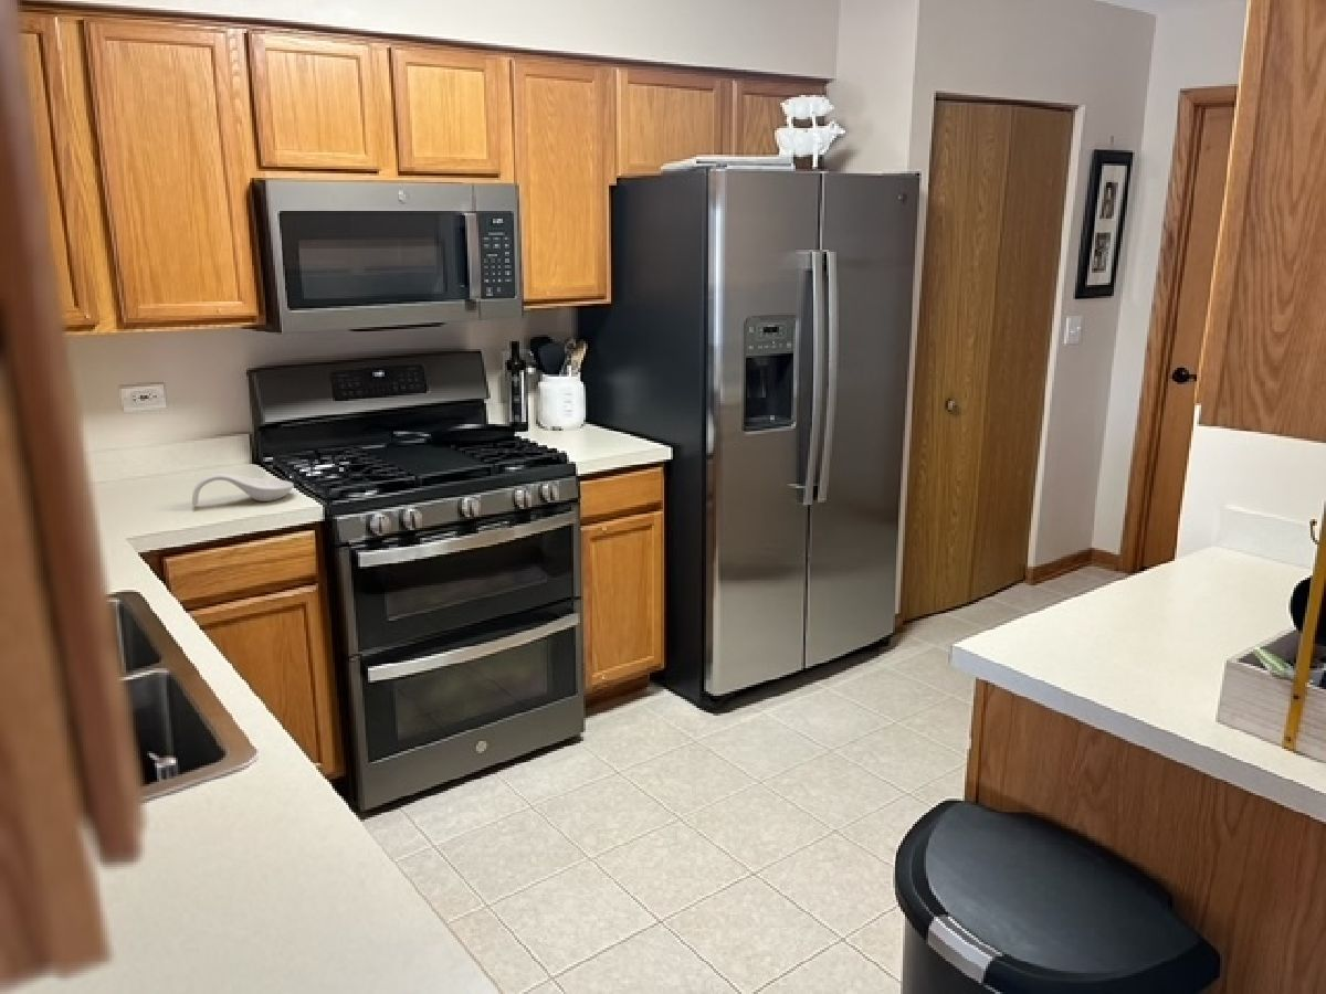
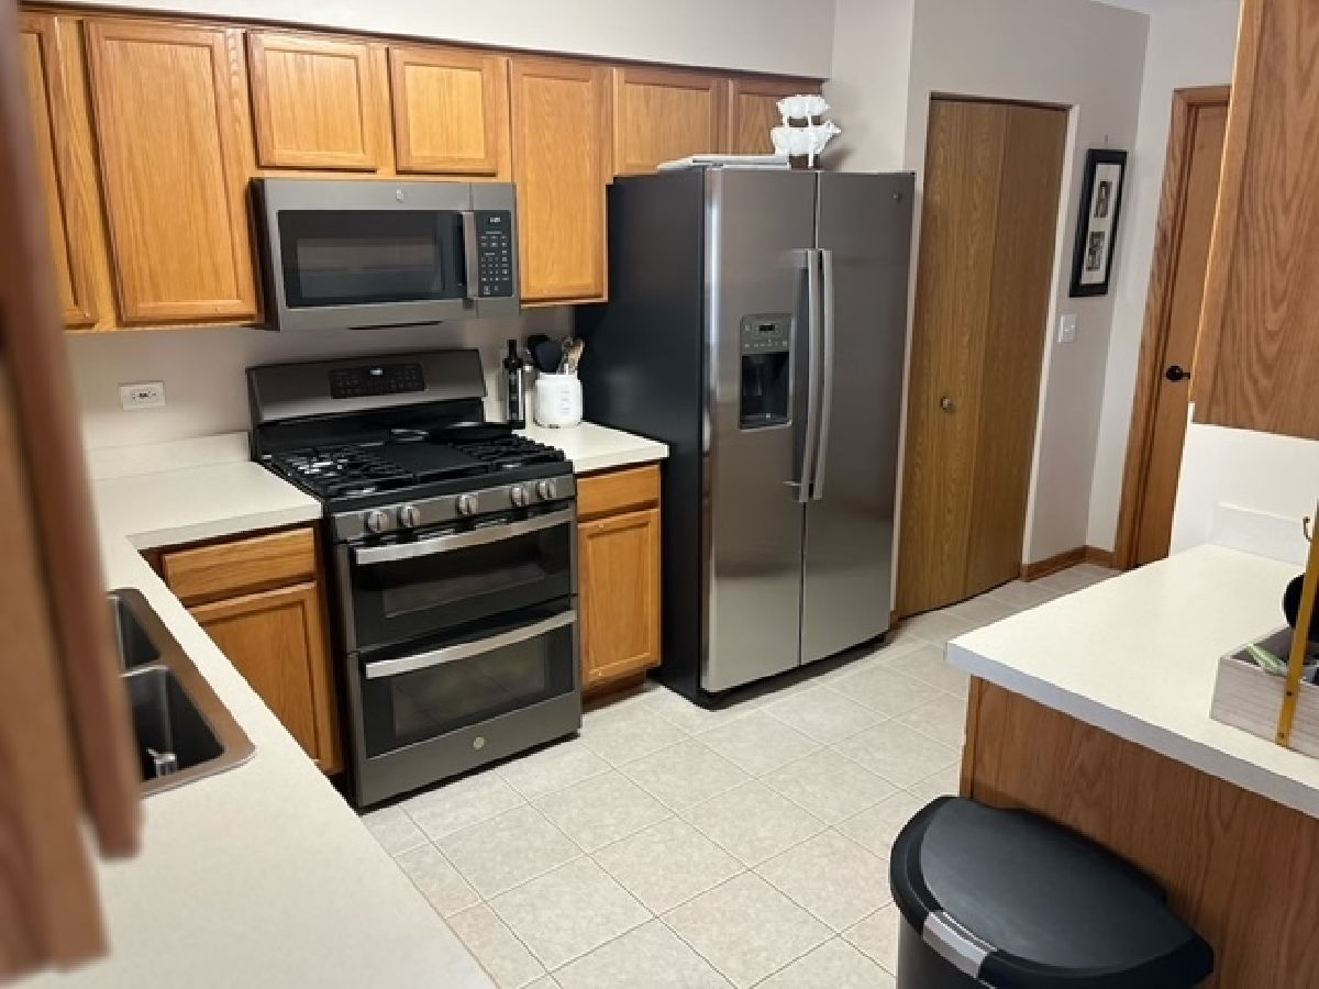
- spoon rest [191,473,295,507]
